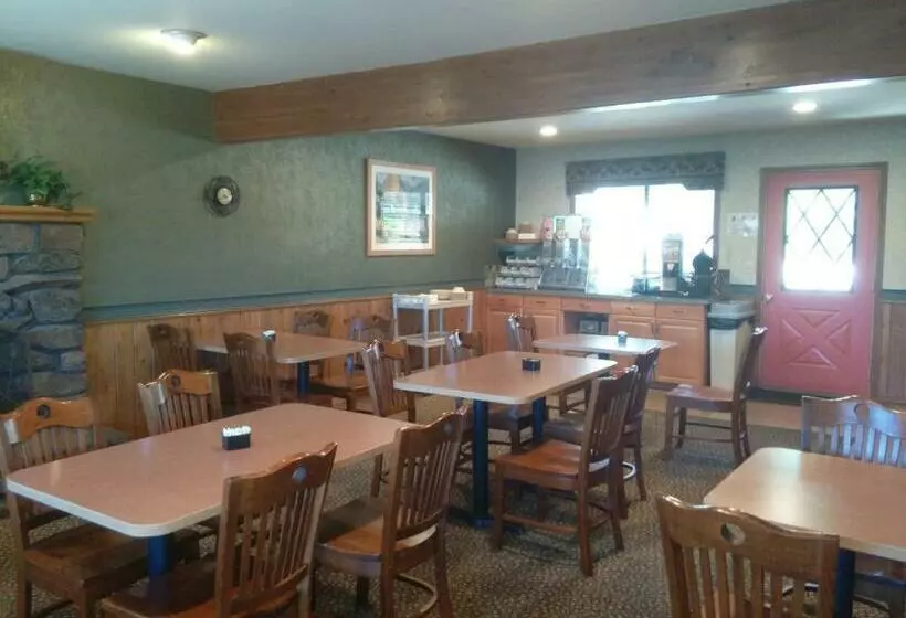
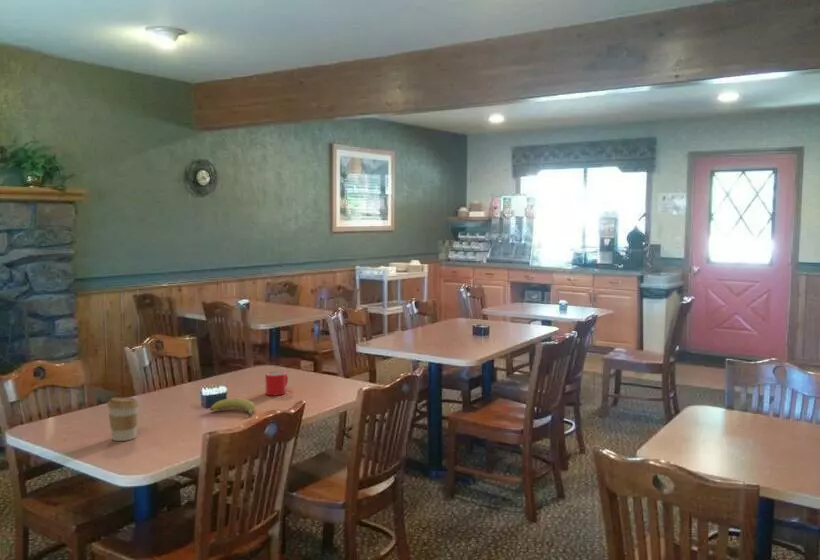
+ mug [264,371,289,396]
+ fruit [209,397,256,418]
+ coffee cup [106,396,140,442]
